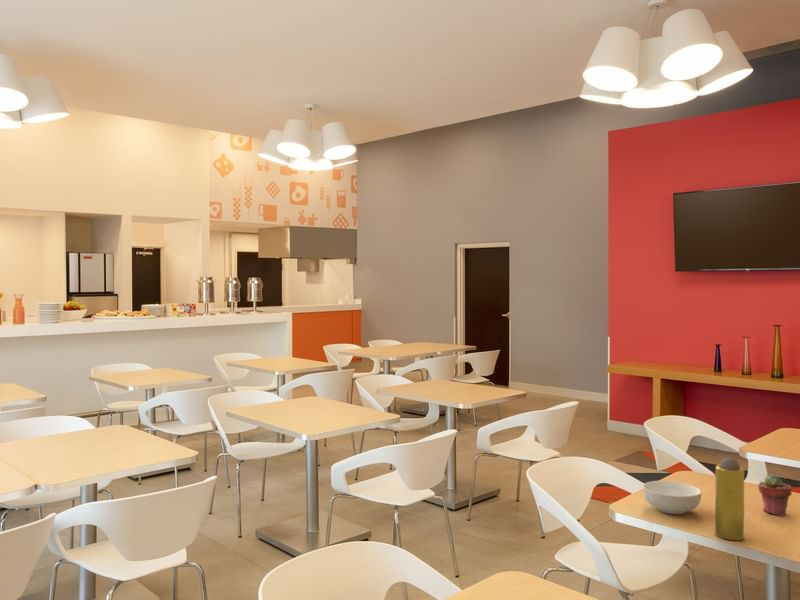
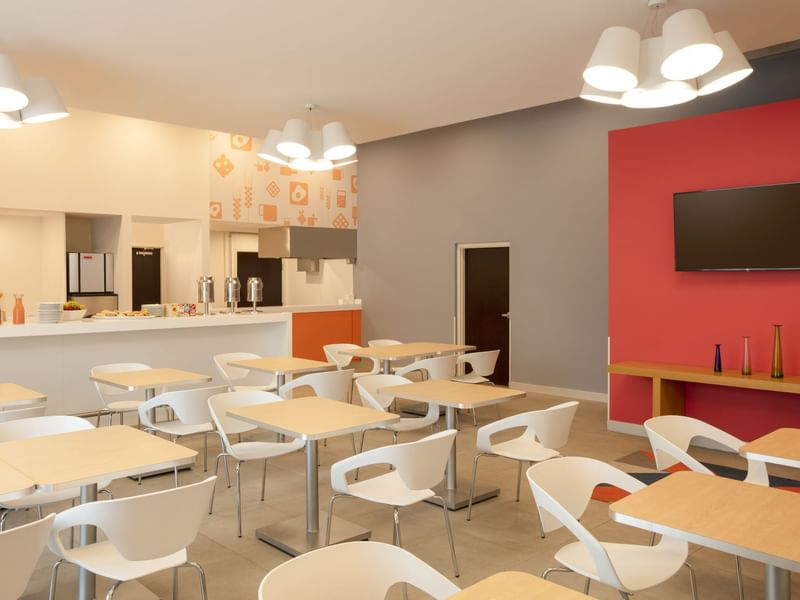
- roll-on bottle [714,457,745,541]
- potted succulent [757,473,793,517]
- cereal bowl [642,480,702,515]
